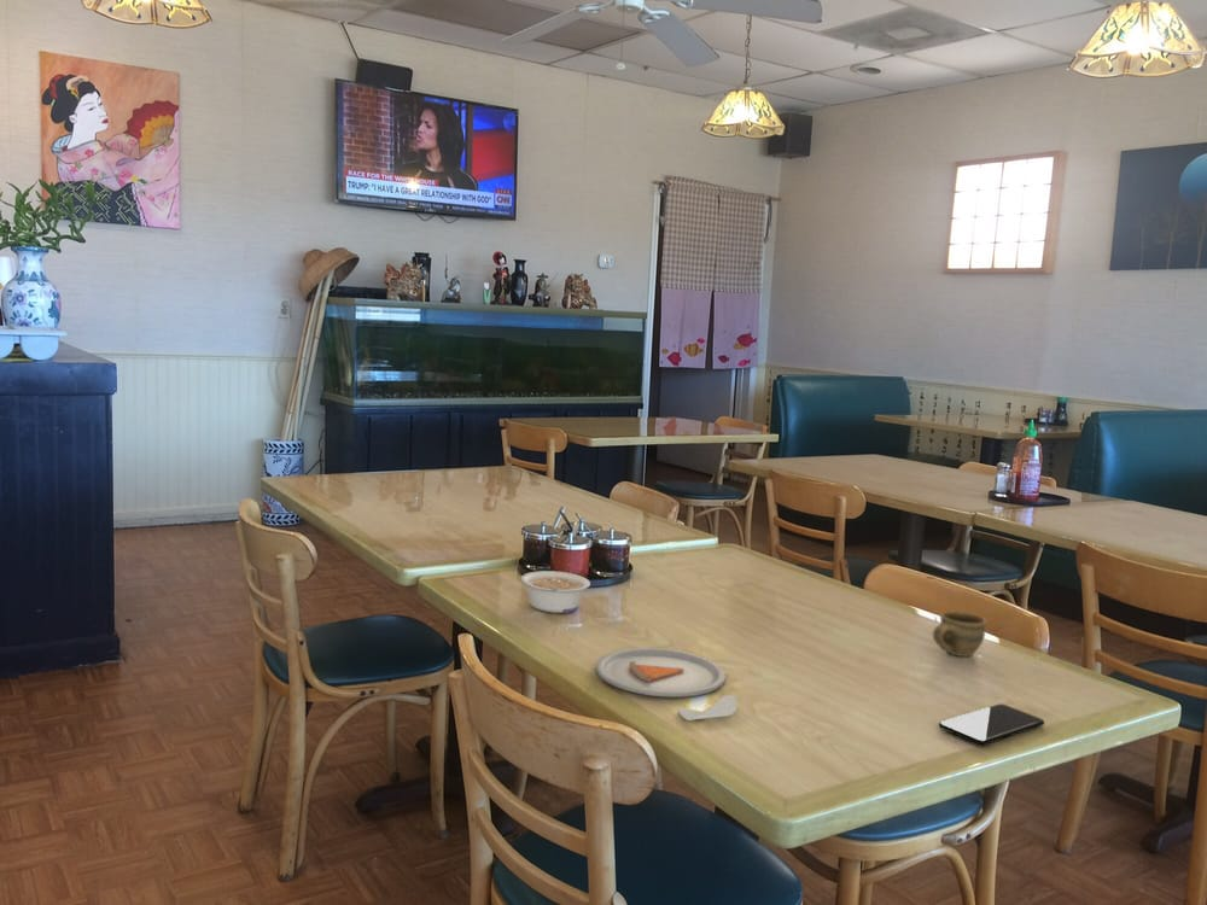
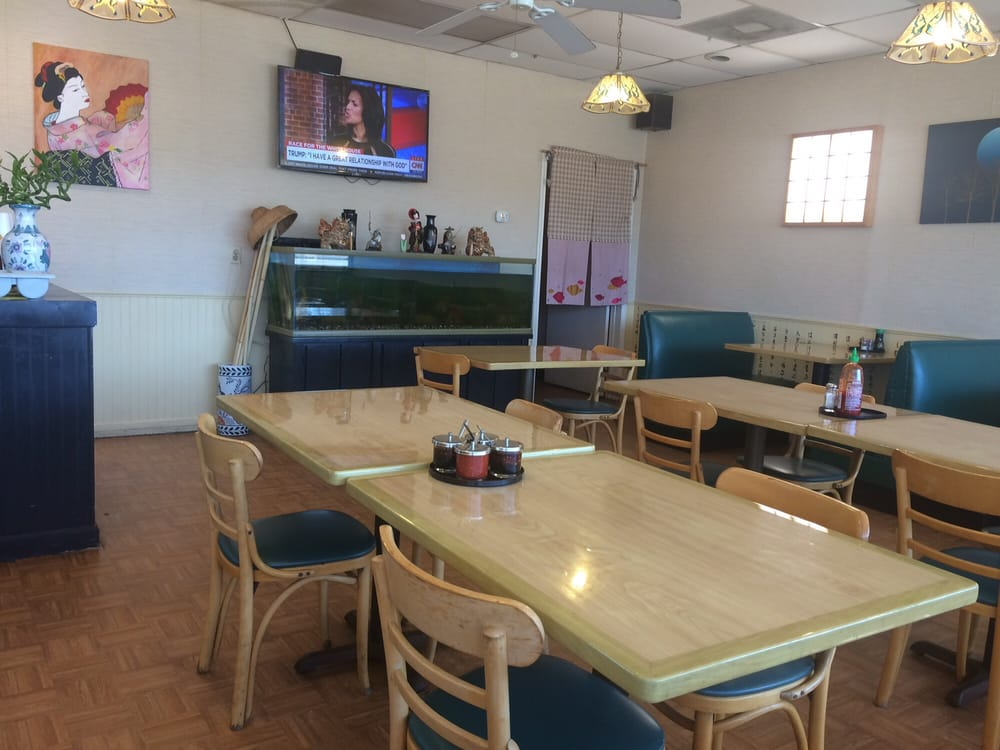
- smartphone [938,703,1045,746]
- dinner plate [595,647,739,722]
- cup [932,611,987,658]
- legume [520,570,591,614]
